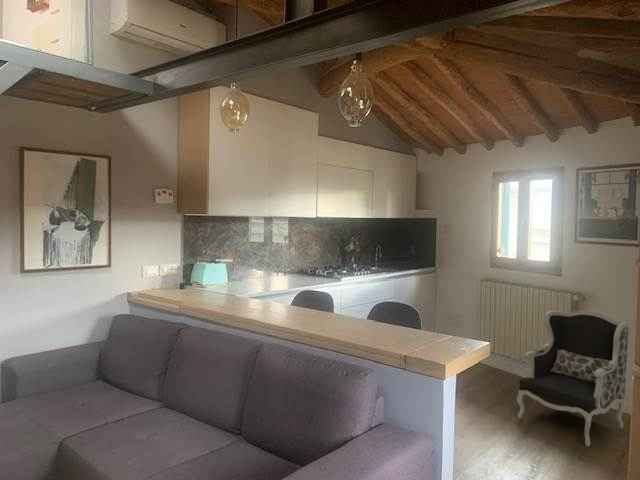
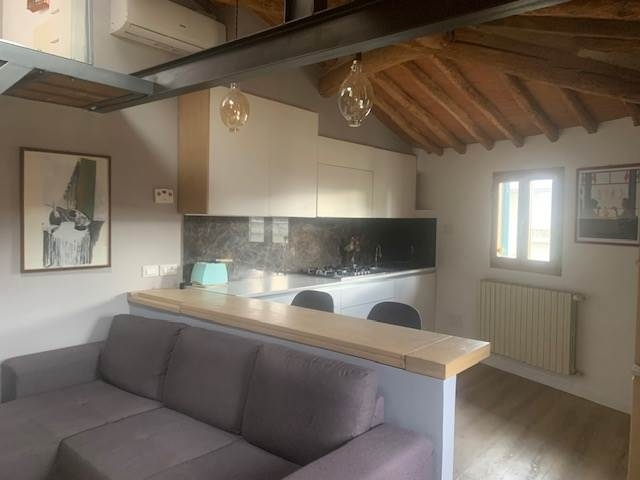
- armchair [516,309,630,447]
